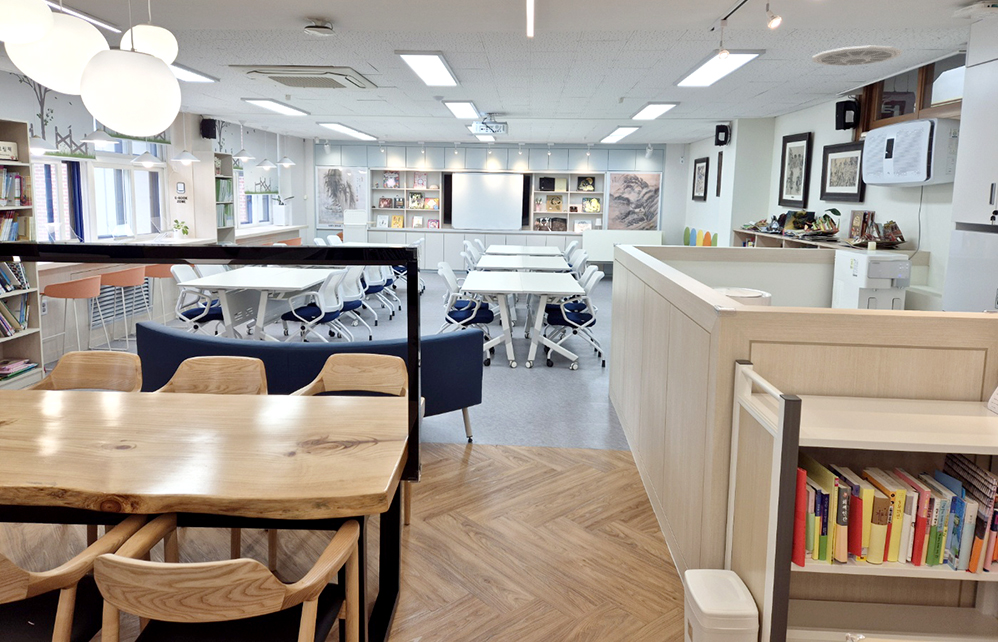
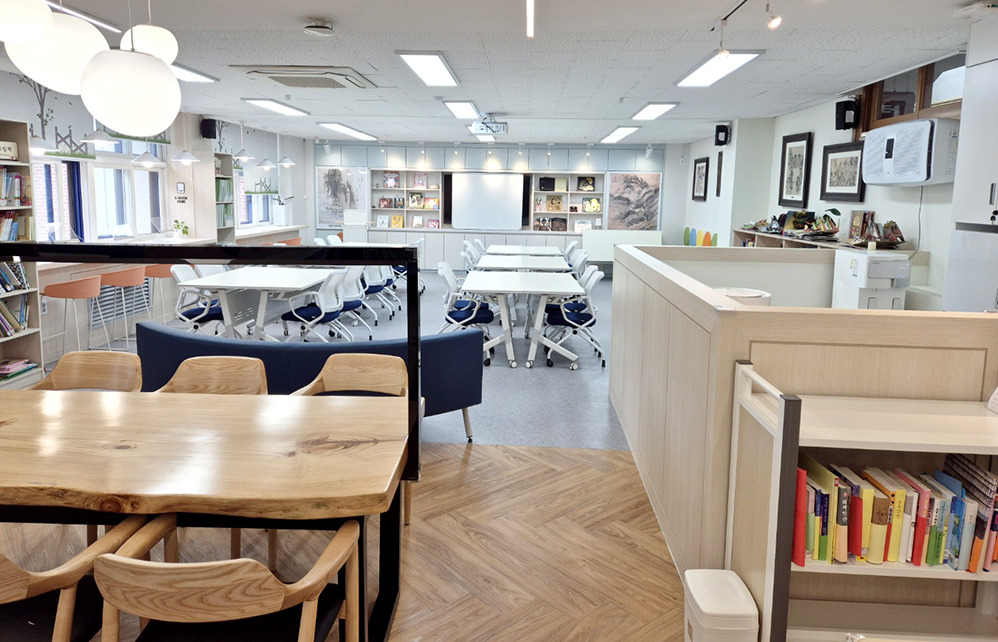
- ceiling vent [811,45,903,67]
